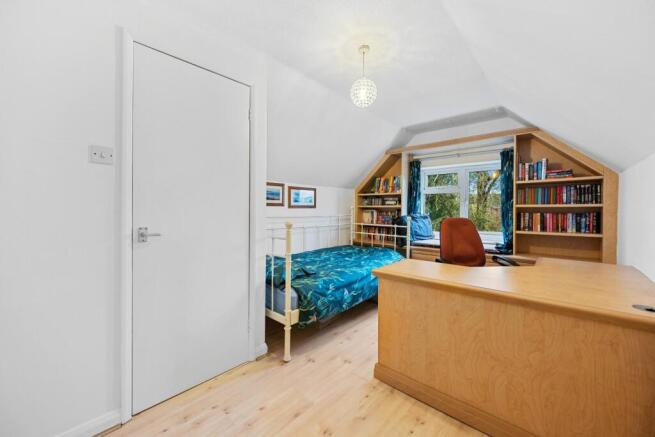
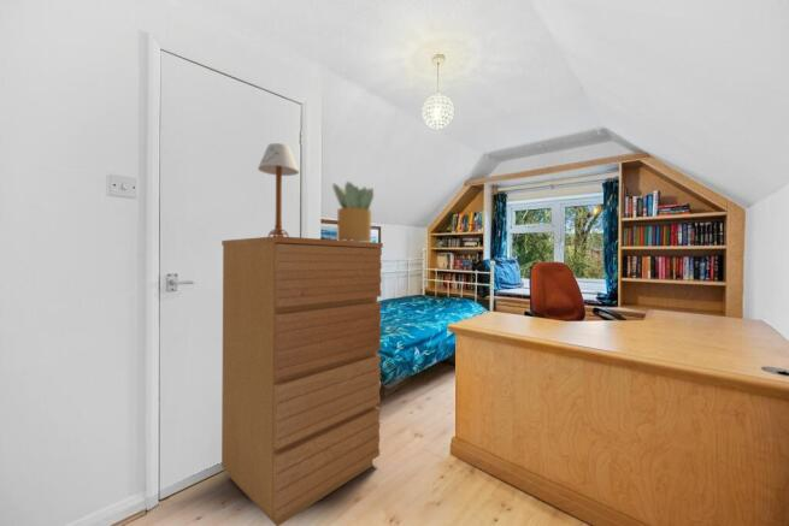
+ potted plant [331,181,375,242]
+ table lamp [257,142,300,237]
+ dresser [220,235,384,526]
